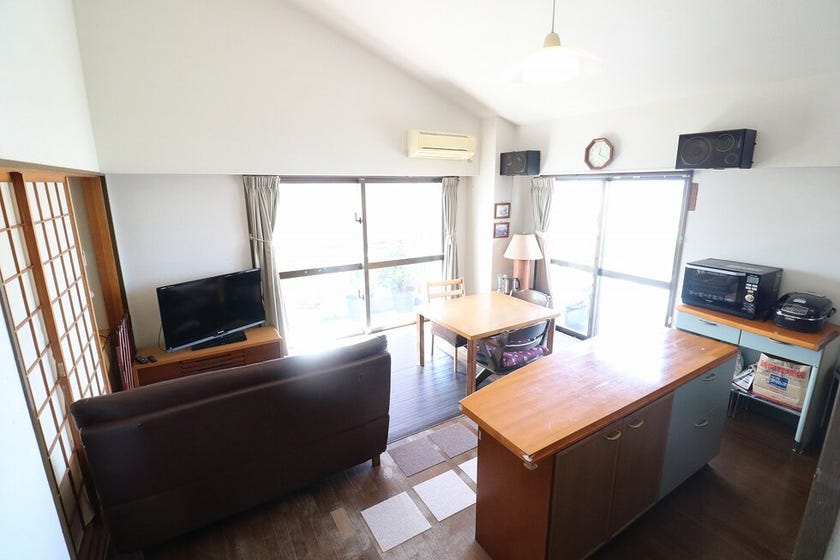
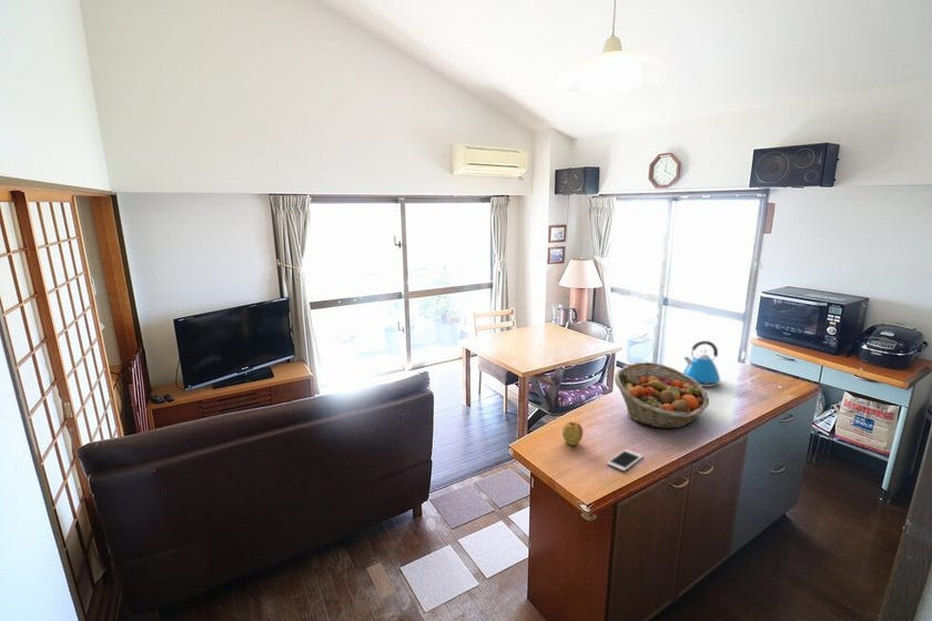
+ cell phone [606,448,645,472]
+ apple [561,420,584,447]
+ fruit basket [614,362,710,429]
+ kettle [682,339,723,388]
